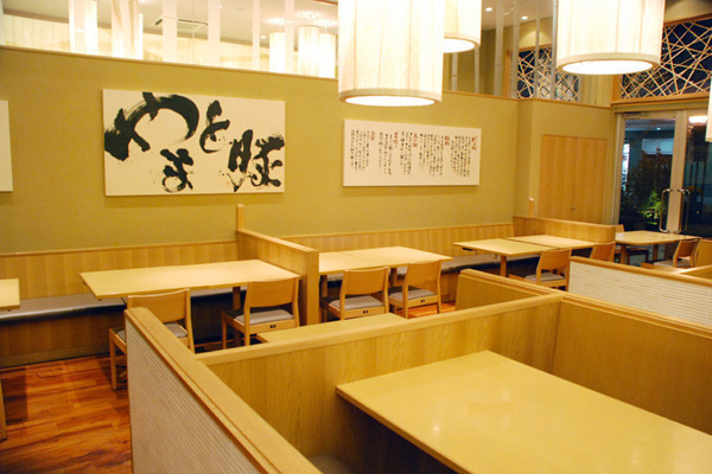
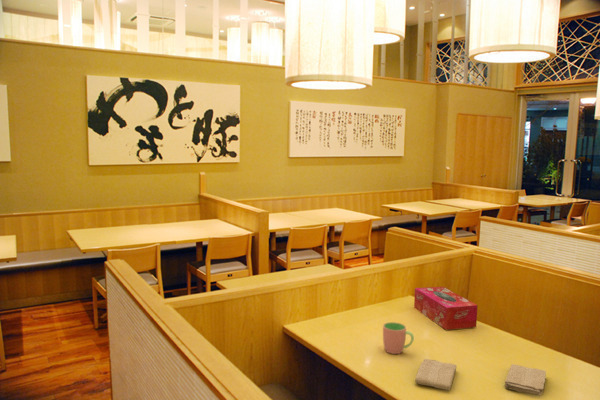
+ washcloth [415,358,458,391]
+ tissue box [413,286,478,331]
+ washcloth [504,363,547,397]
+ cup [382,321,415,355]
